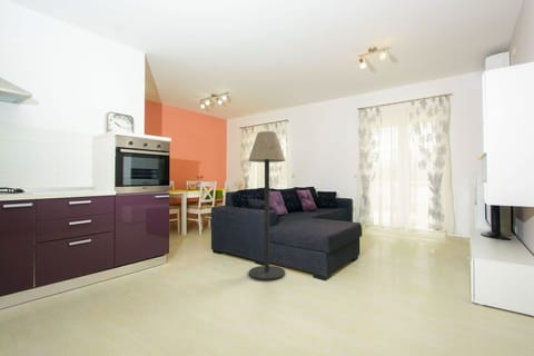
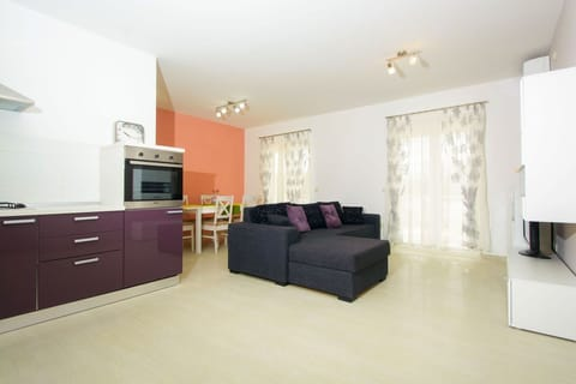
- floor lamp [247,130,286,281]
